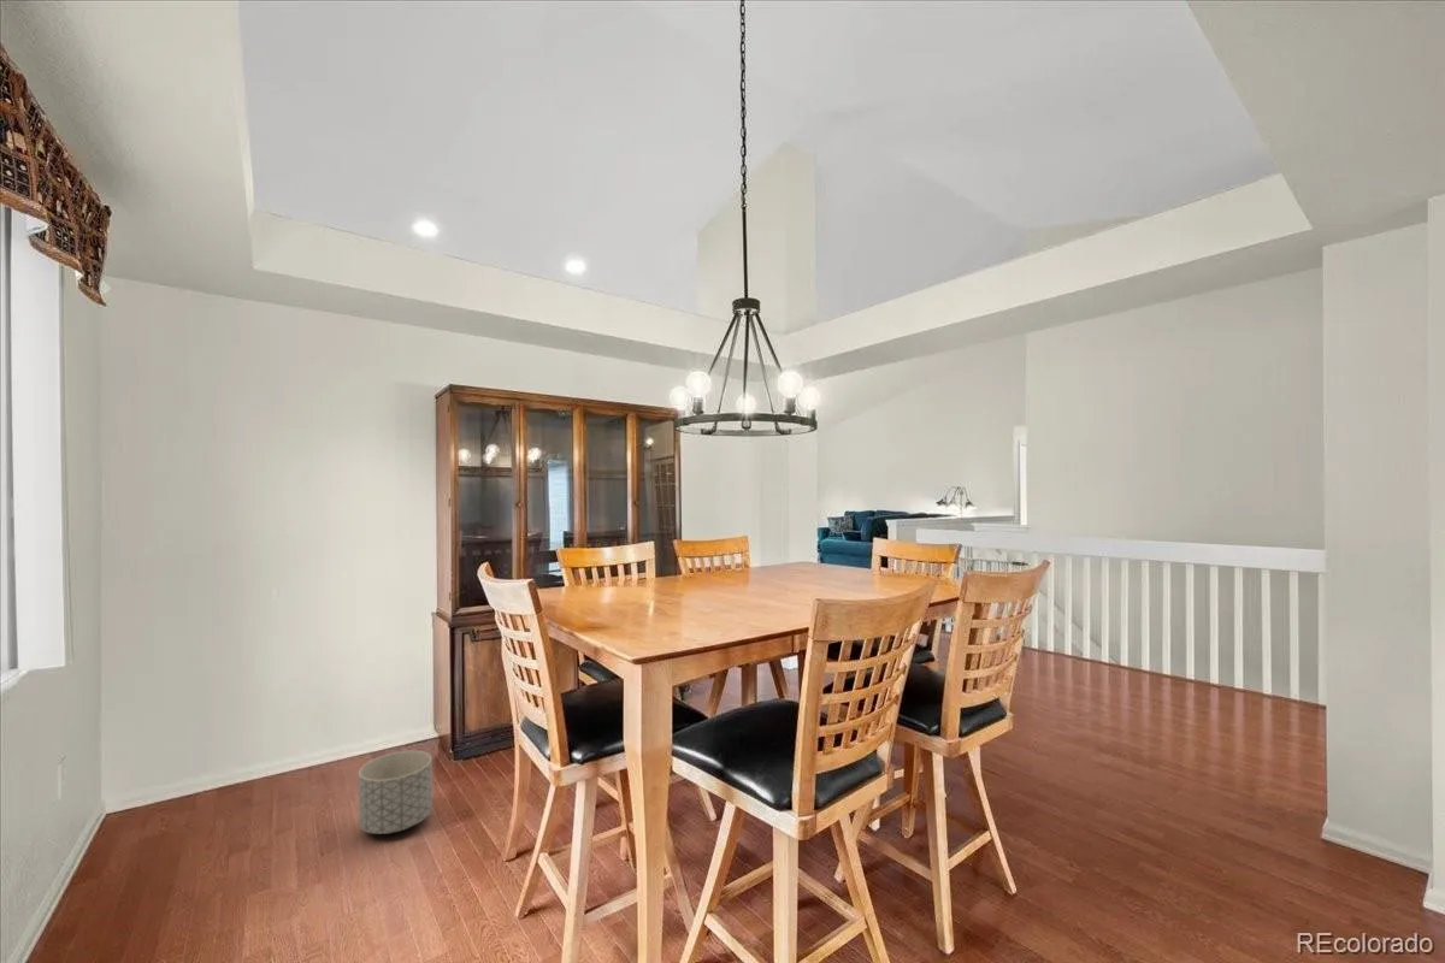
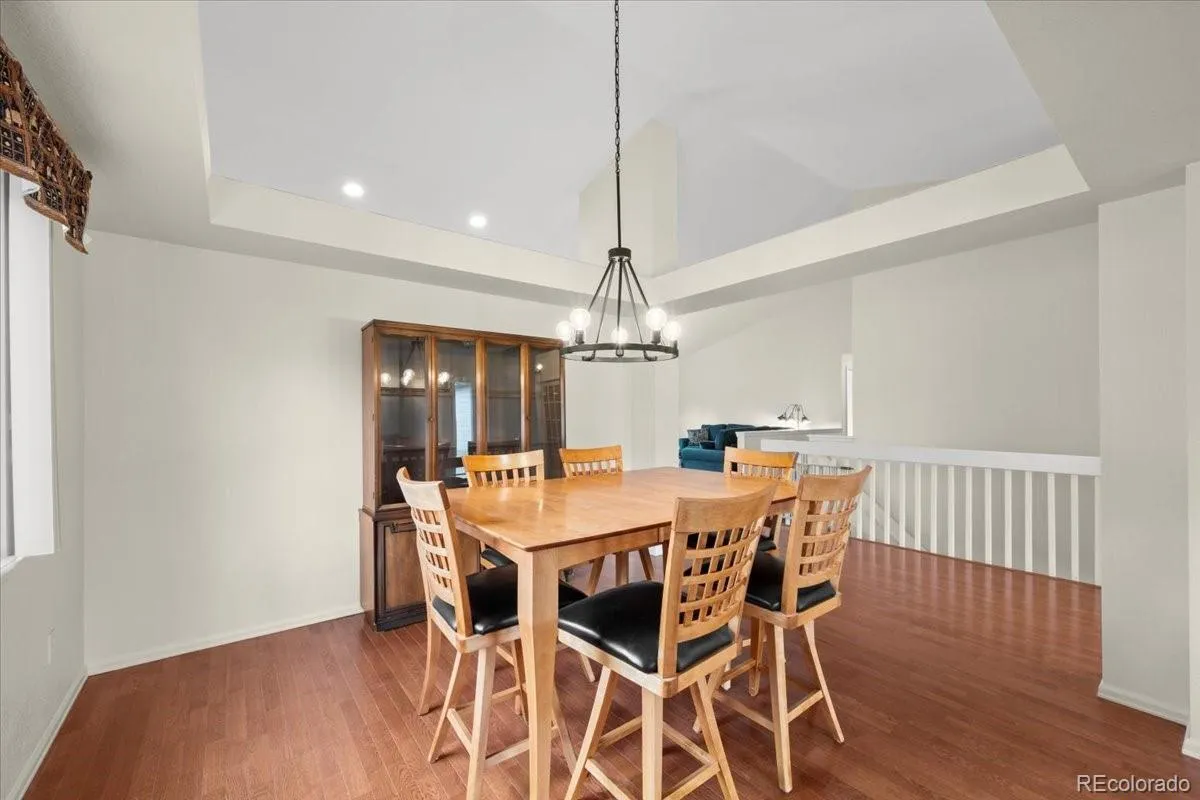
- planter [358,750,434,835]
